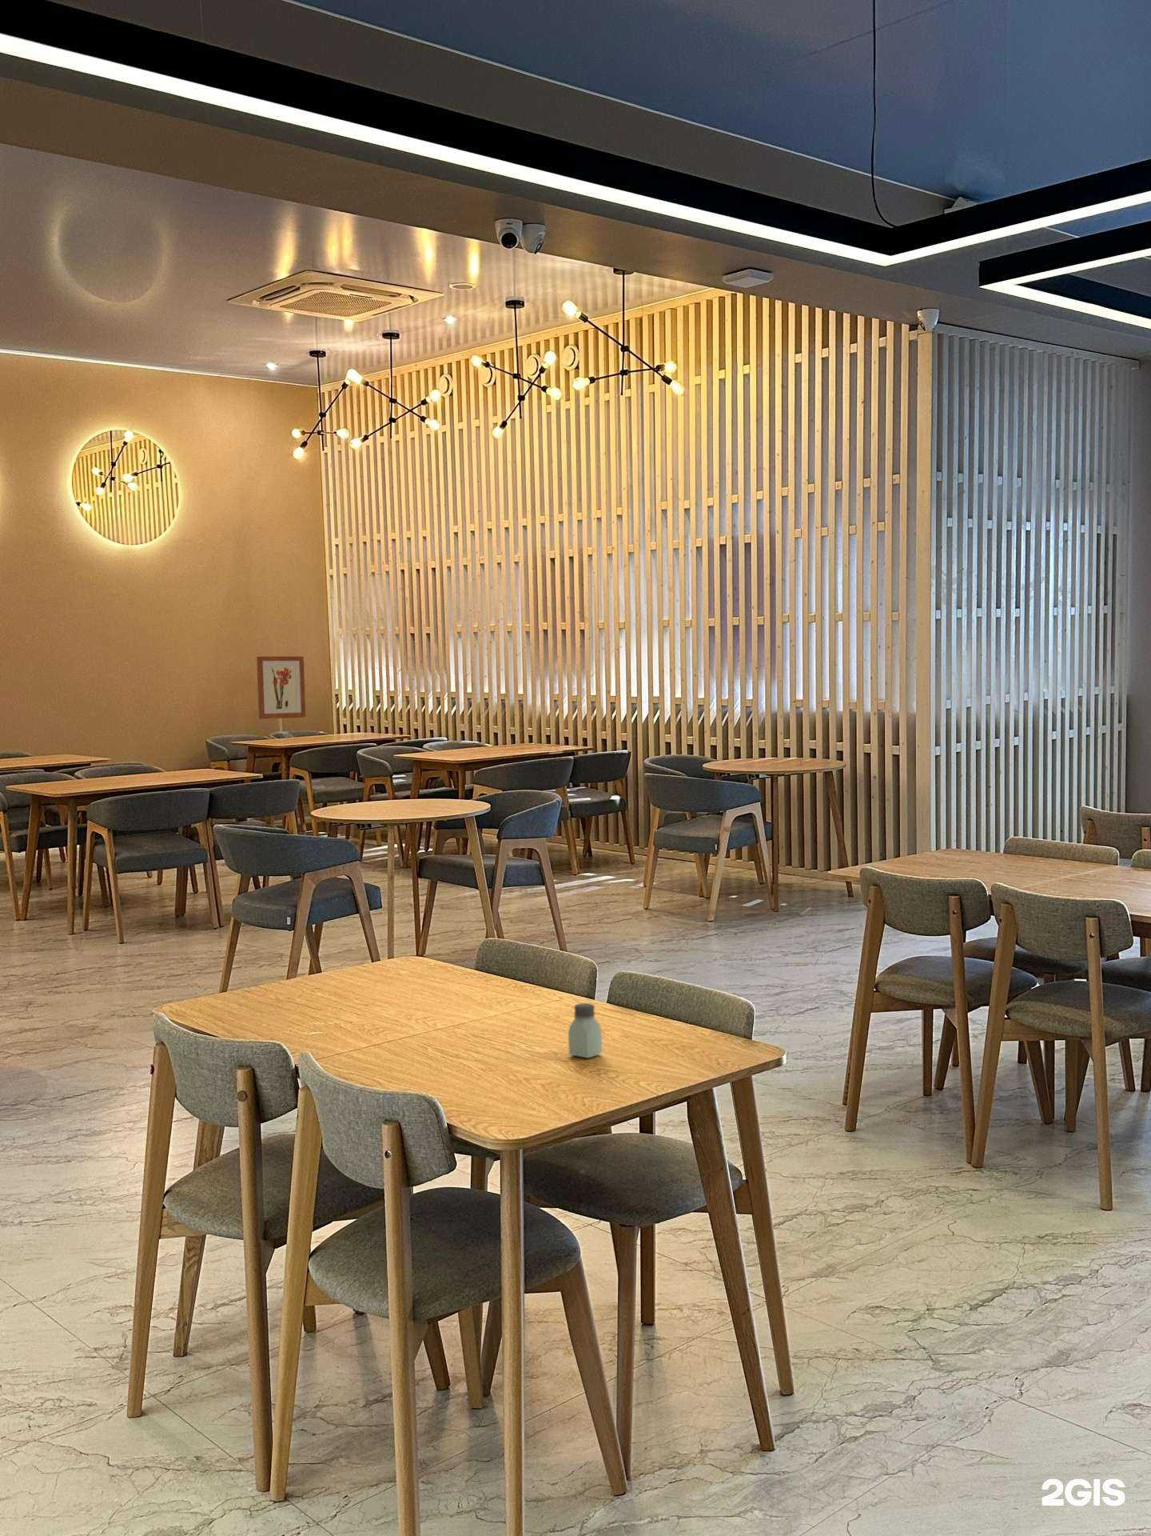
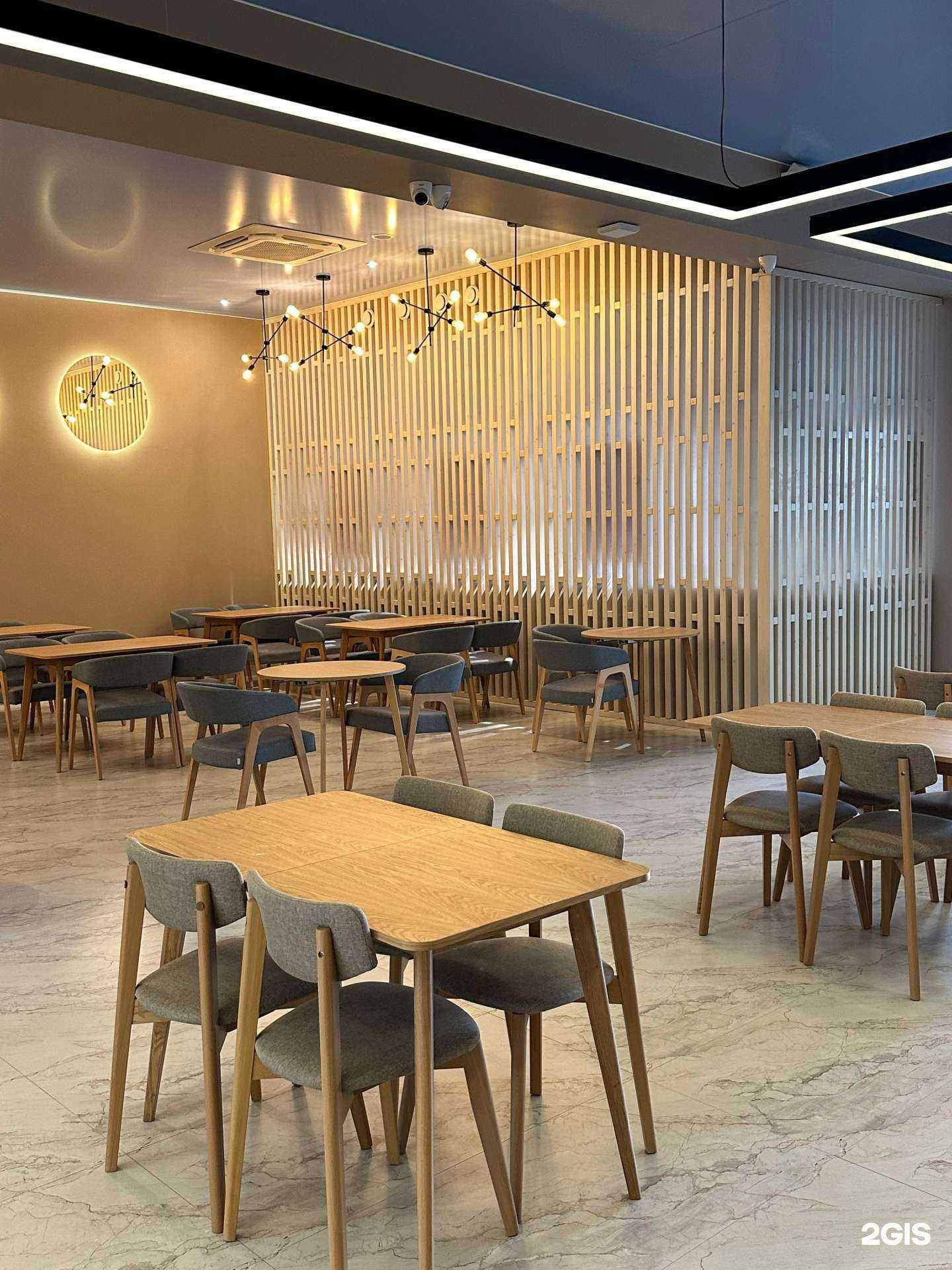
- wall art [256,656,306,720]
- saltshaker [567,1003,602,1059]
